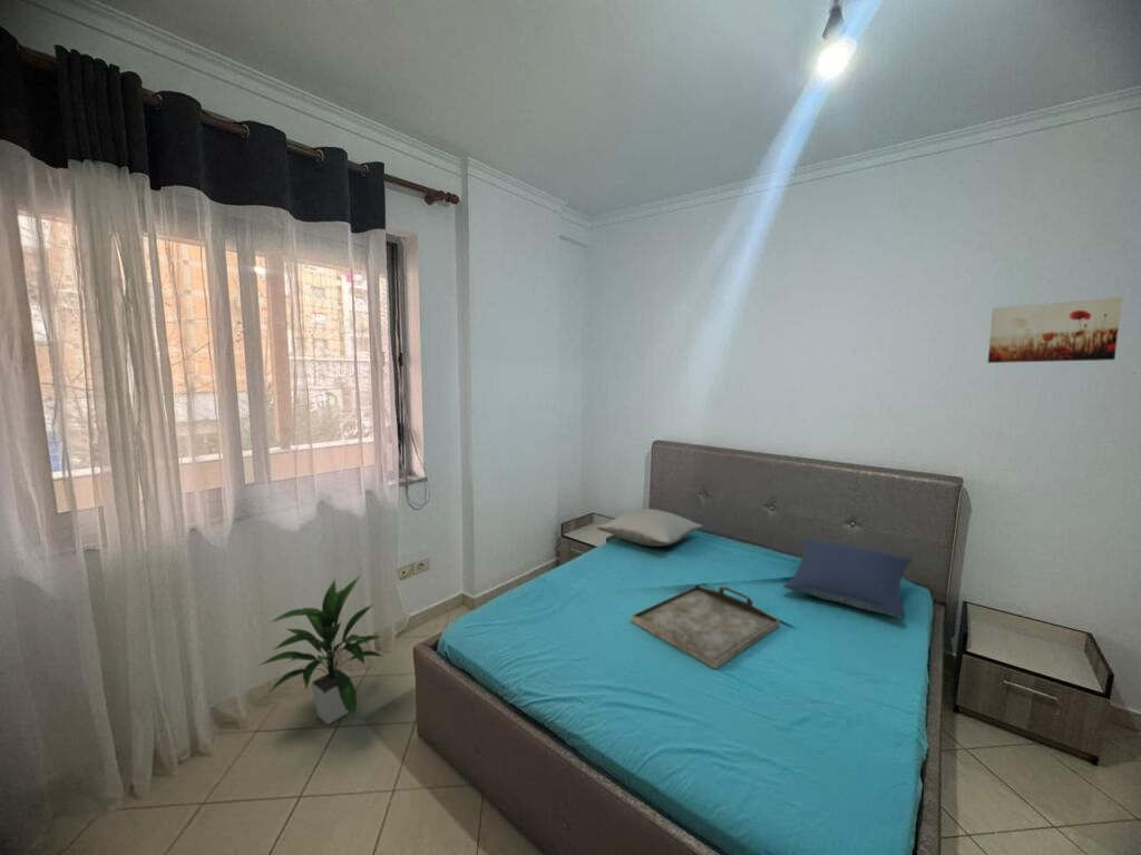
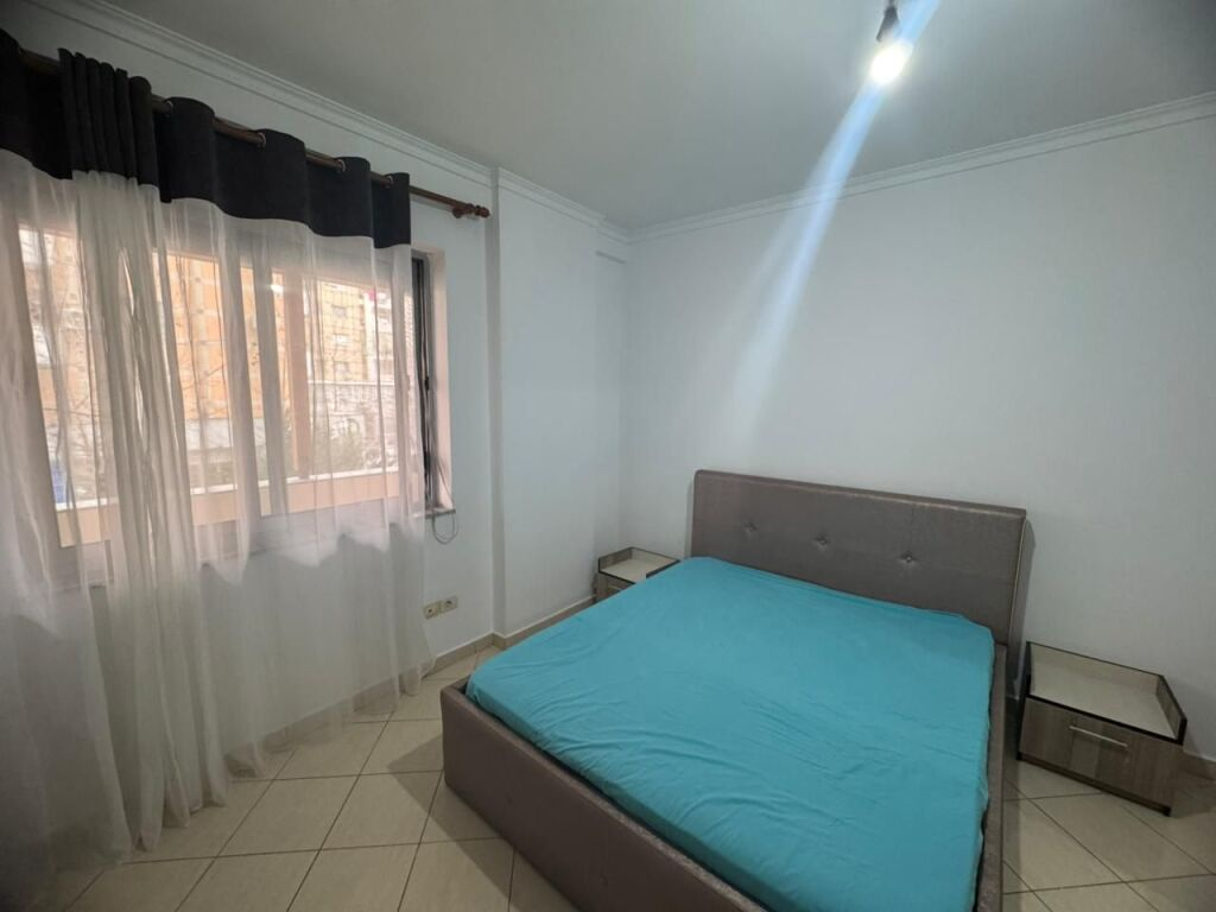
- pillow [595,508,704,548]
- serving tray [630,584,781,670]
- wall art [987,296,1123,364]
- pillow [782,537,913,619]
- indoor plant [257,574,384,726]
